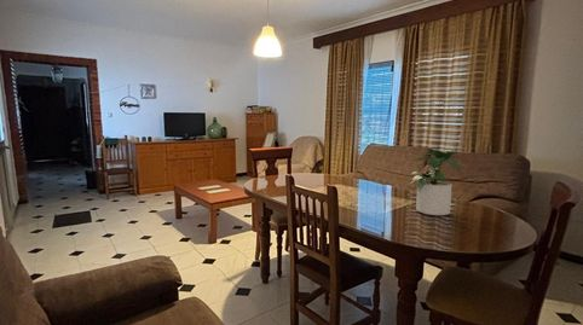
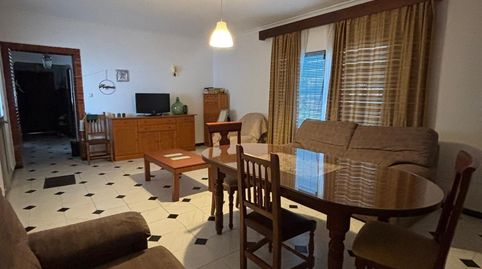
- potted plant [408,149,467,216]
